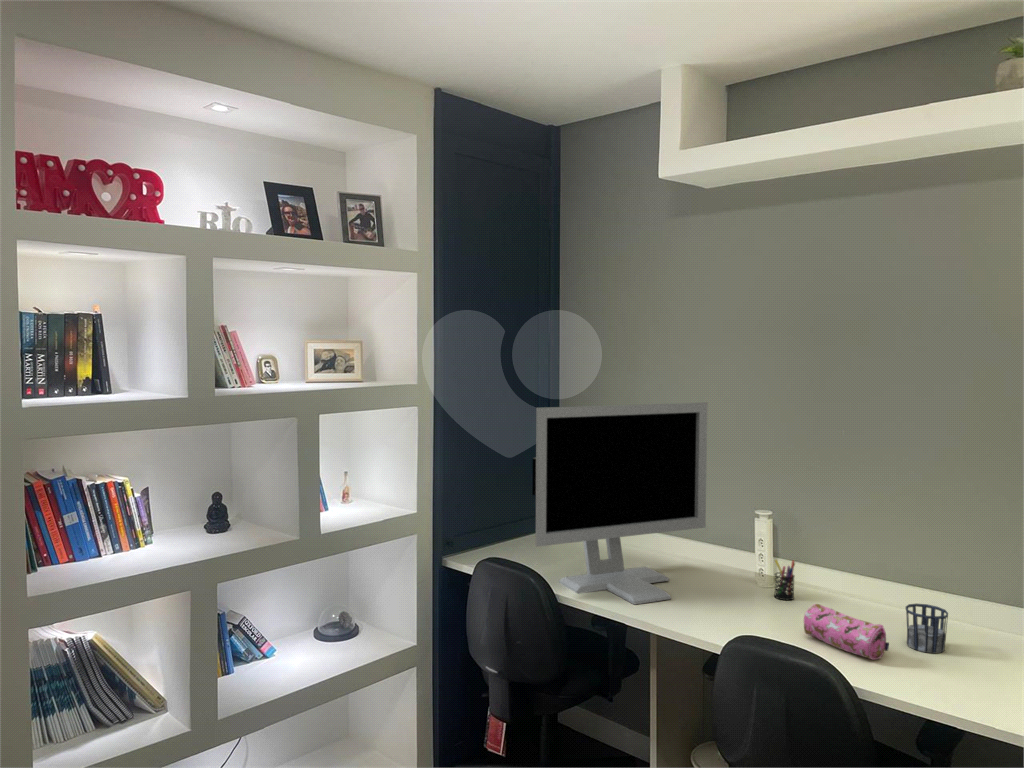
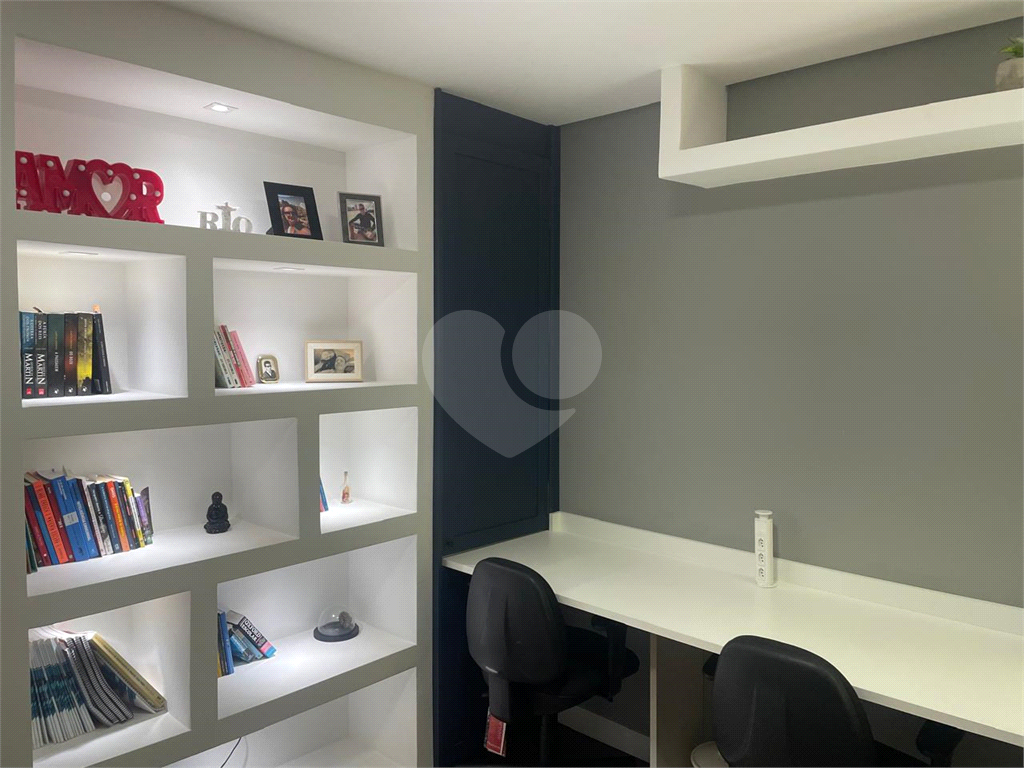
- monitor [531,401,709,606]
- cup [905,603,949,654]
- pencil case [803,603,890,661]
- pen holder [773,558,796,601]
